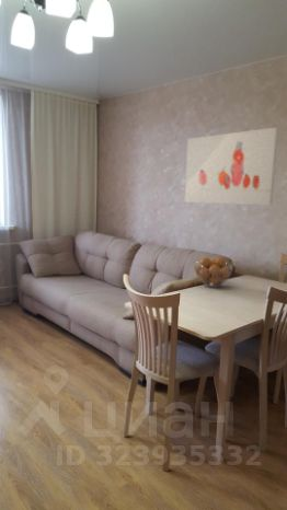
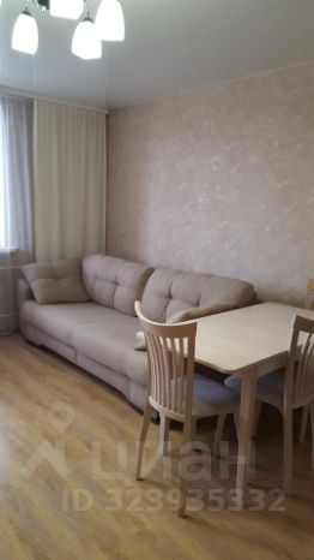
- fruit basket [193,256,233,288]
- wall art [184,126,279,207]
